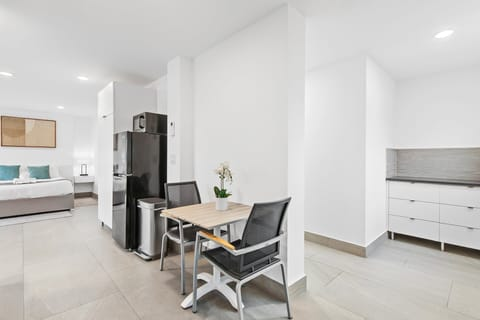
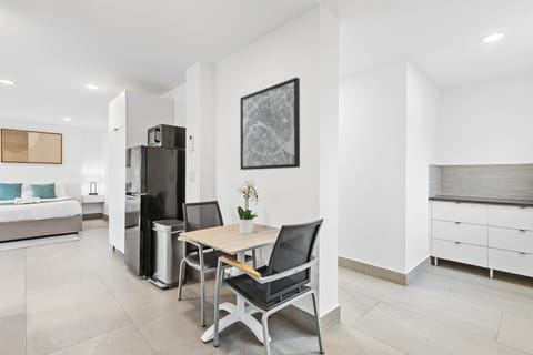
+ wall art [239,77,301,171]
